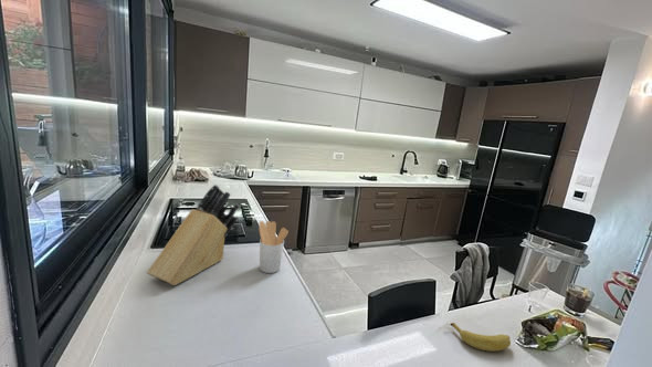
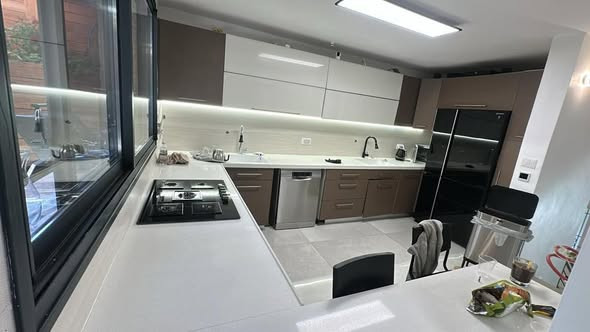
- utensil holder [257,220,290,274]
- banana [449,322,512,353]
- knife block [146,184,240,286]
